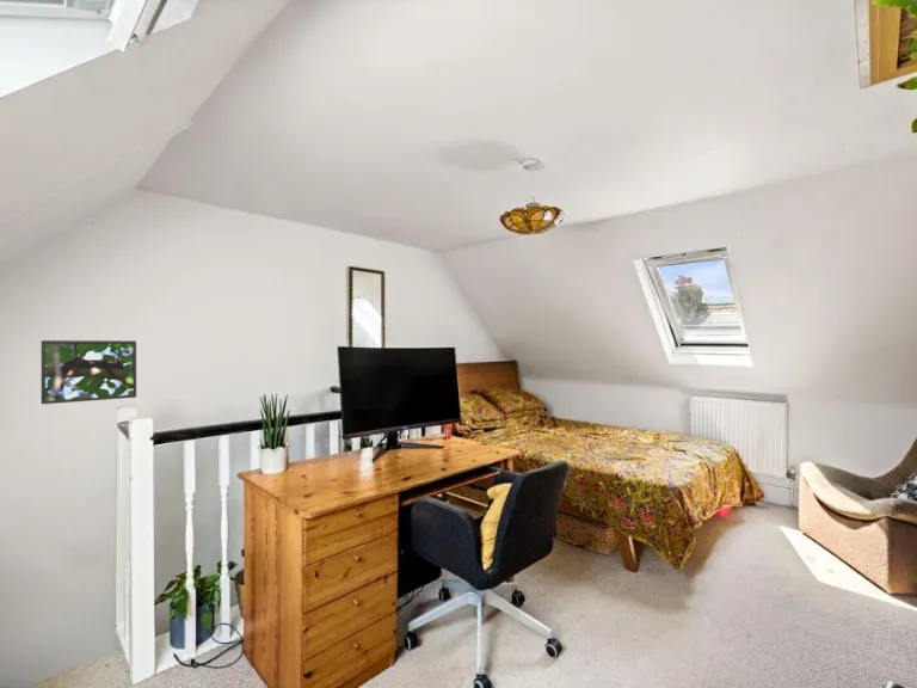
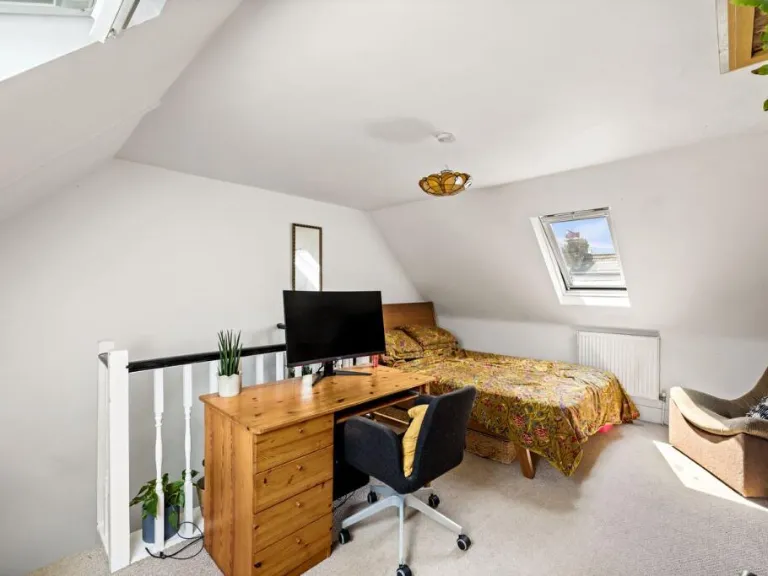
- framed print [41,339,137,405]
